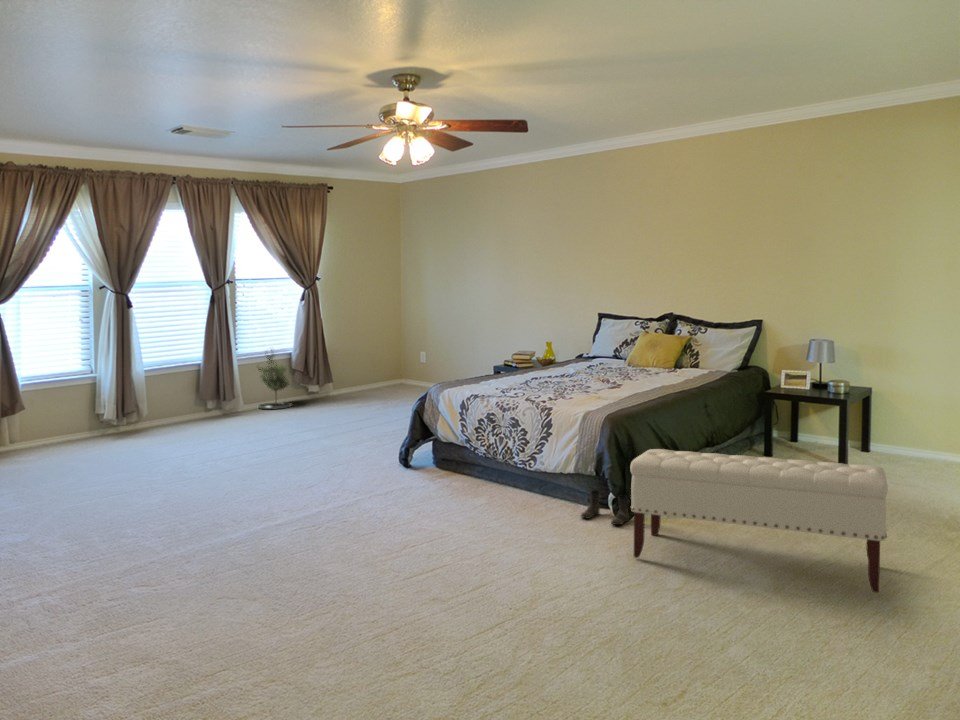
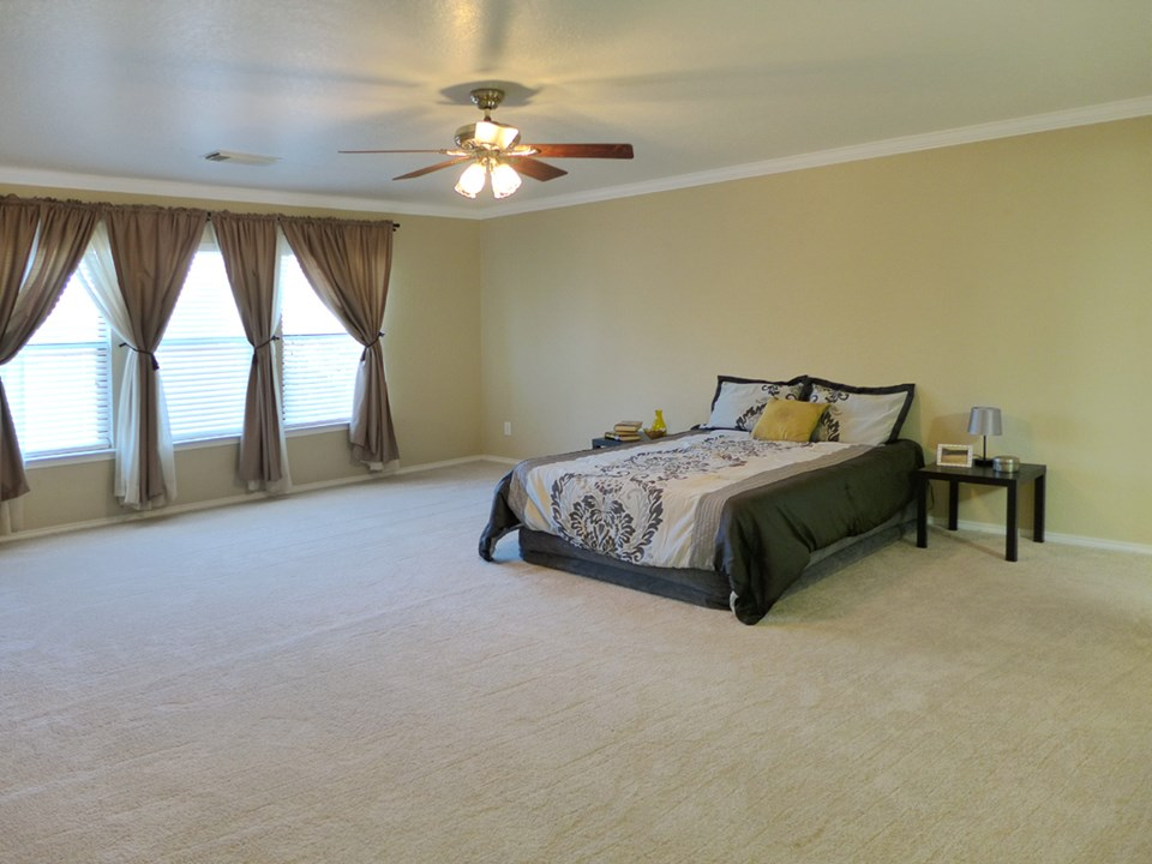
- bench [629,448,889,594]
- potted tree [256,346,293,409]
- boots [580,489,630,526]
